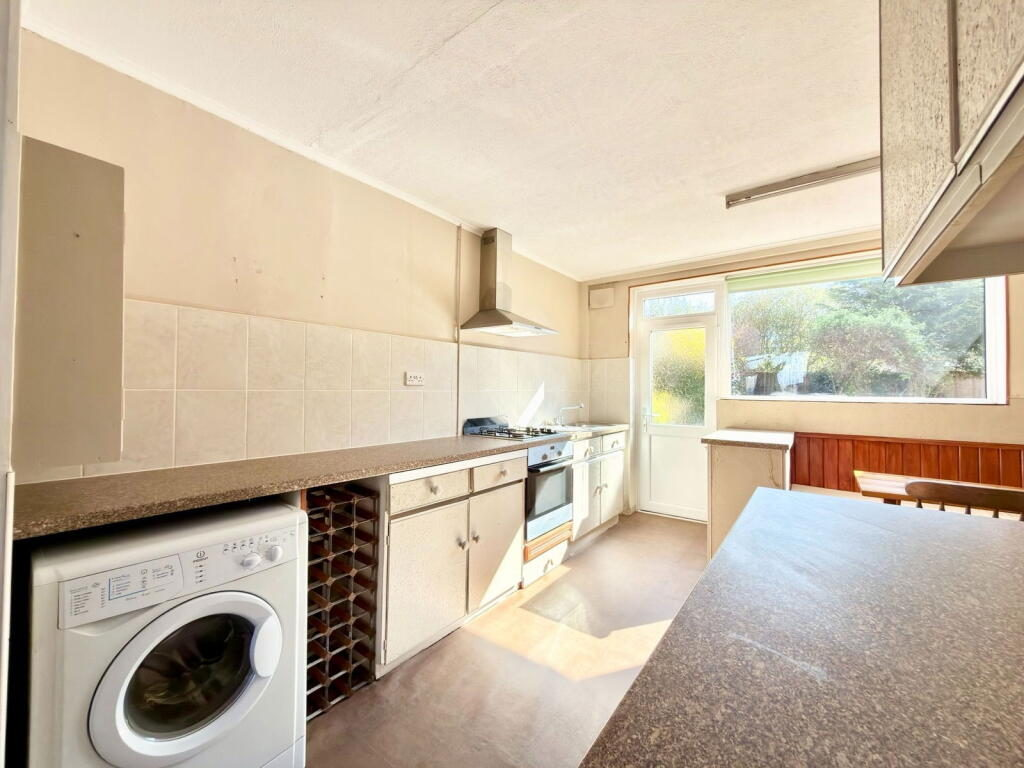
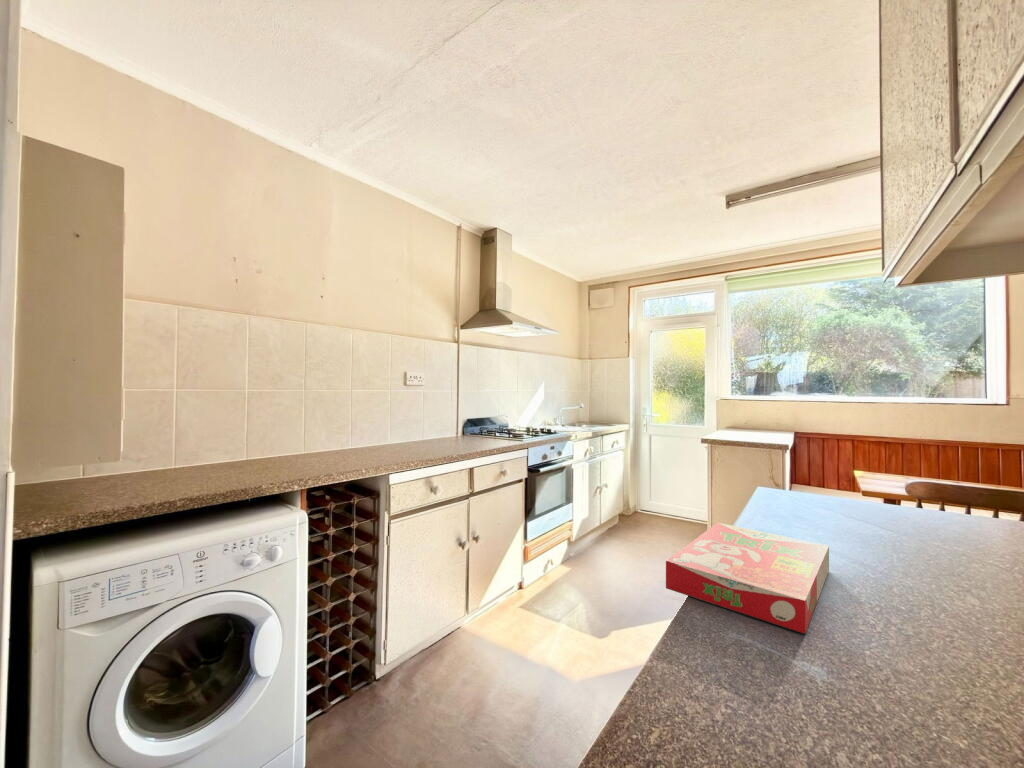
+ cereal box [665,522,830,635]
